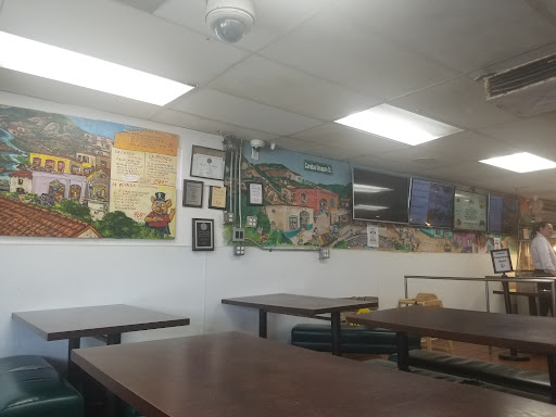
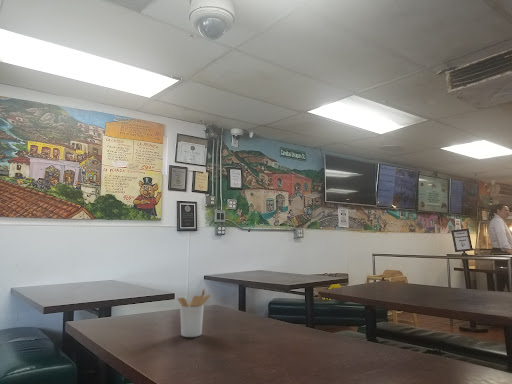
+ utensil holder [177,288,211,338]
